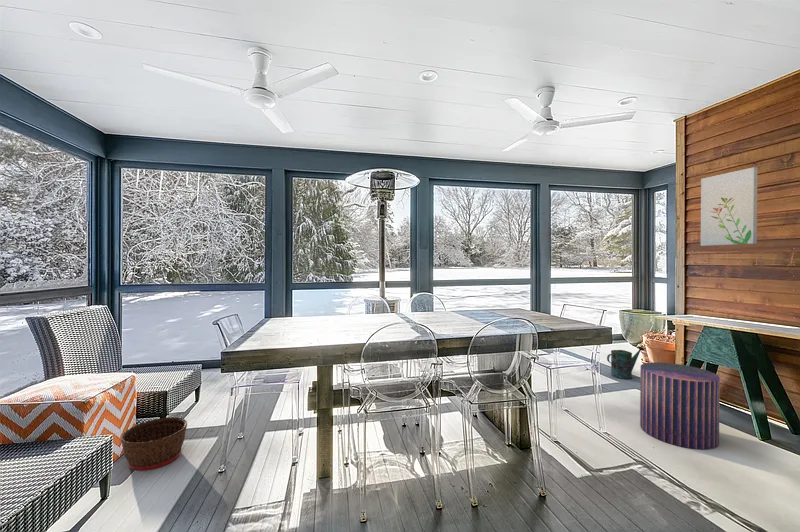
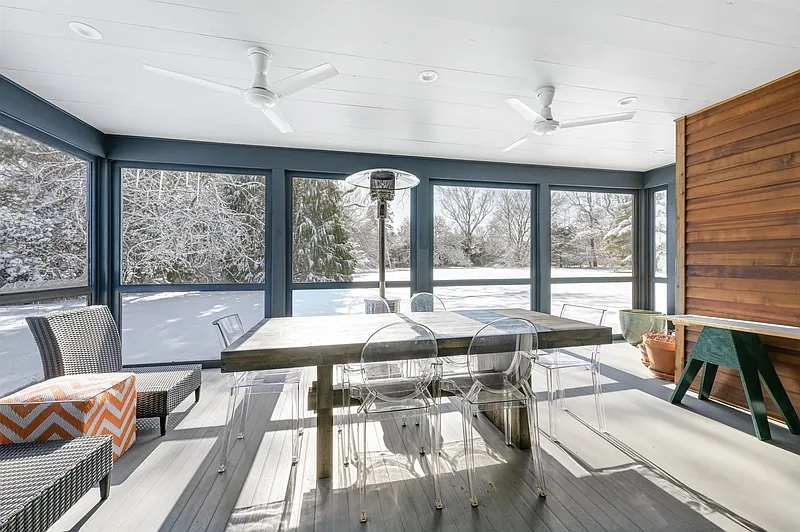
- watering can [606,345,645,380]
- basket [120,416,188,472]
- stool [639,361,721,450]
- wall art [700,166,758,247]
